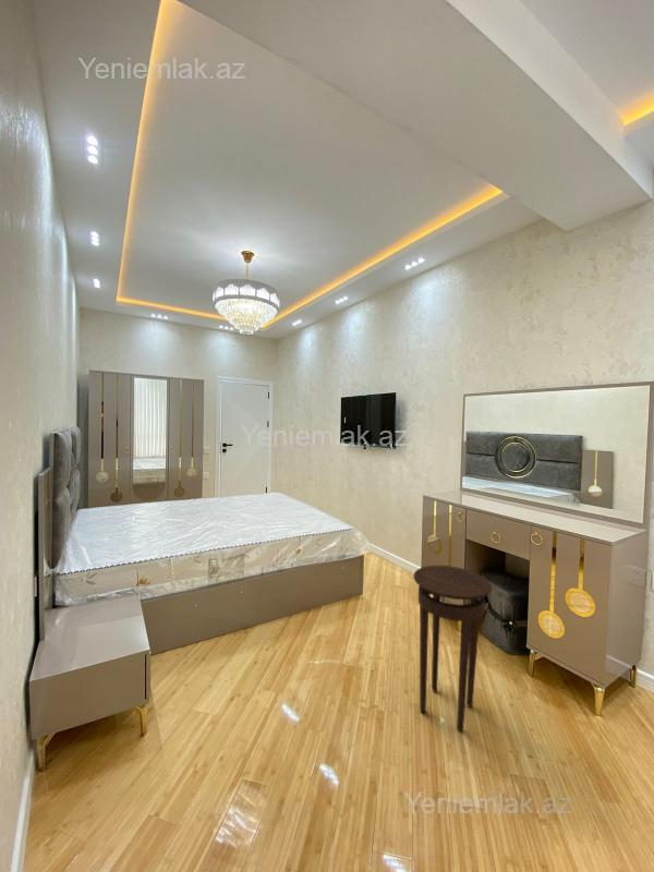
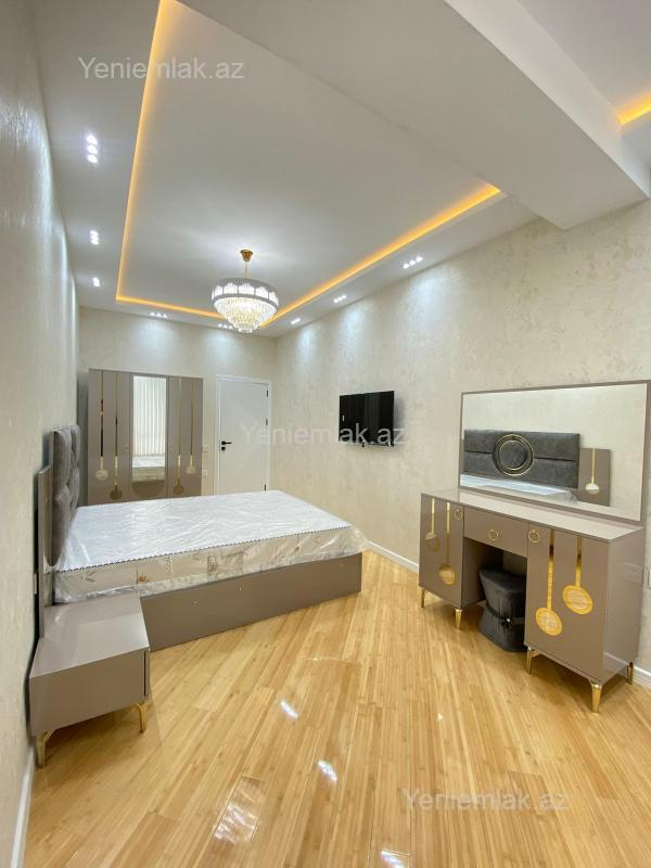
- stool [412,565,493,732]
